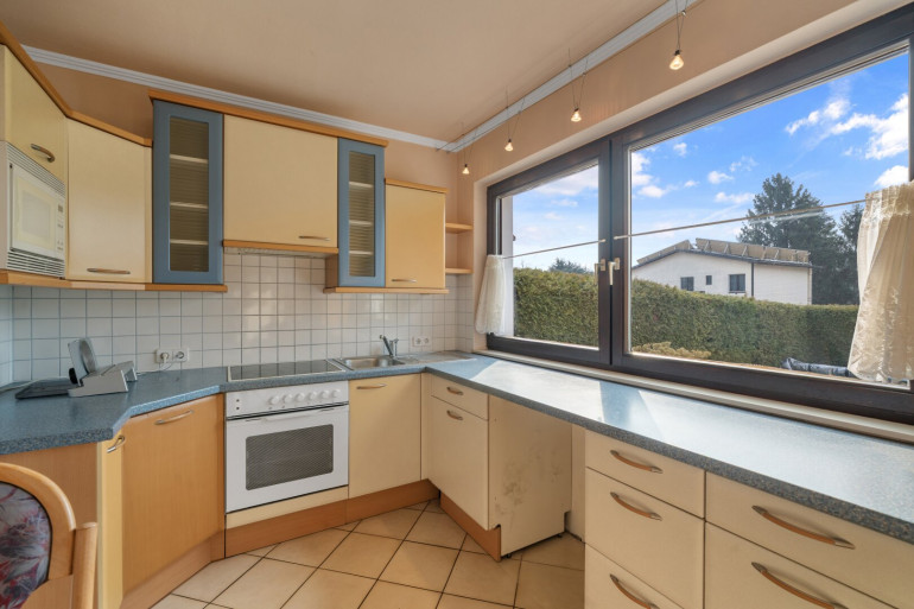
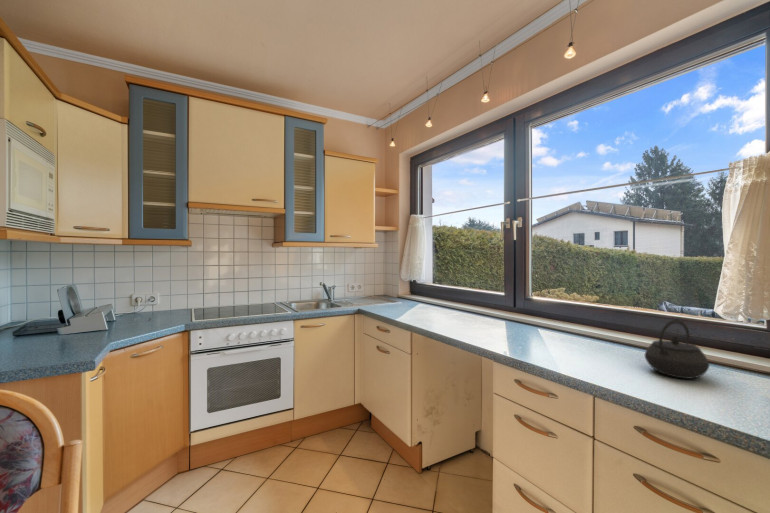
+ kettle [644,318,710,380]
